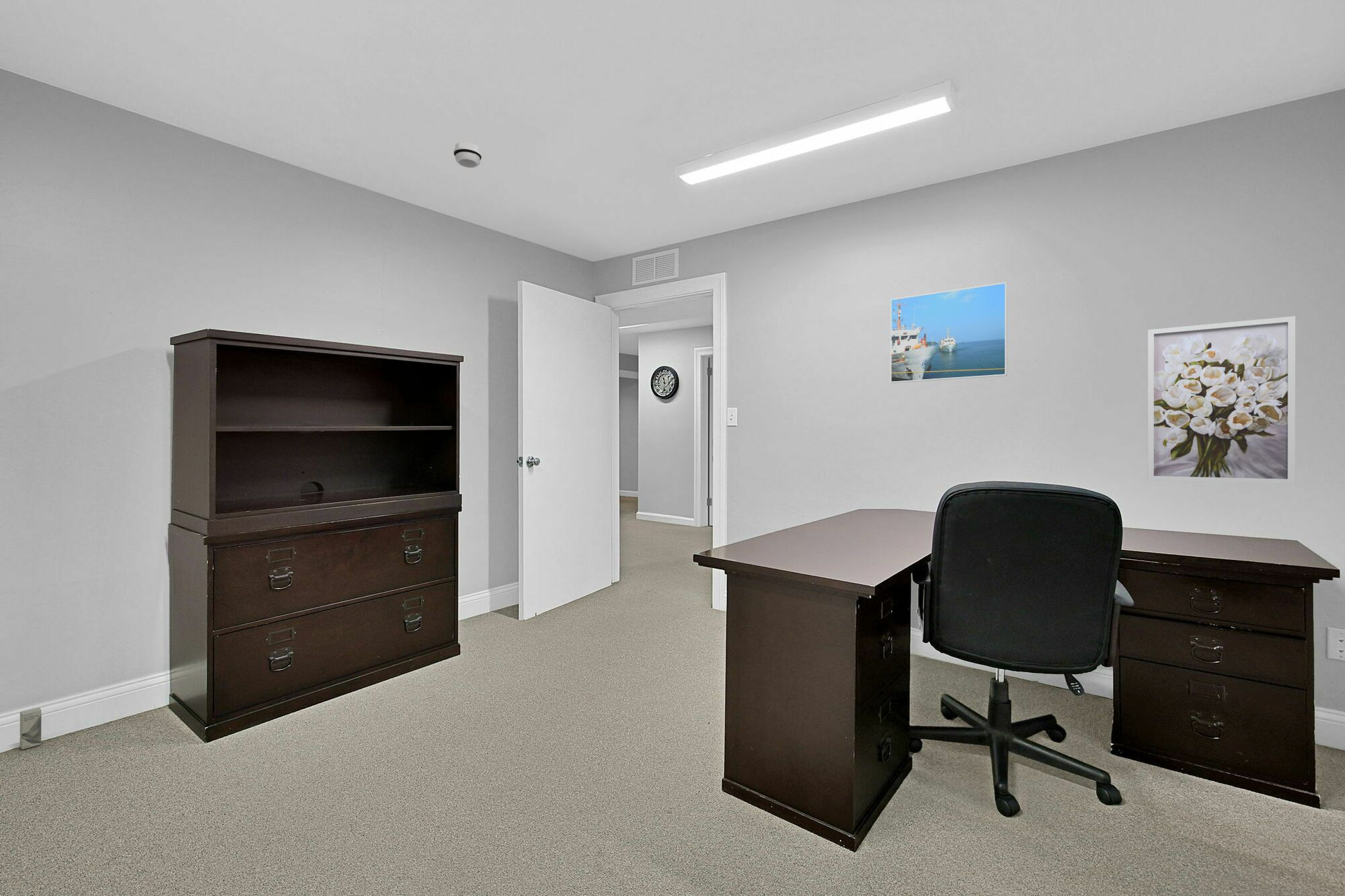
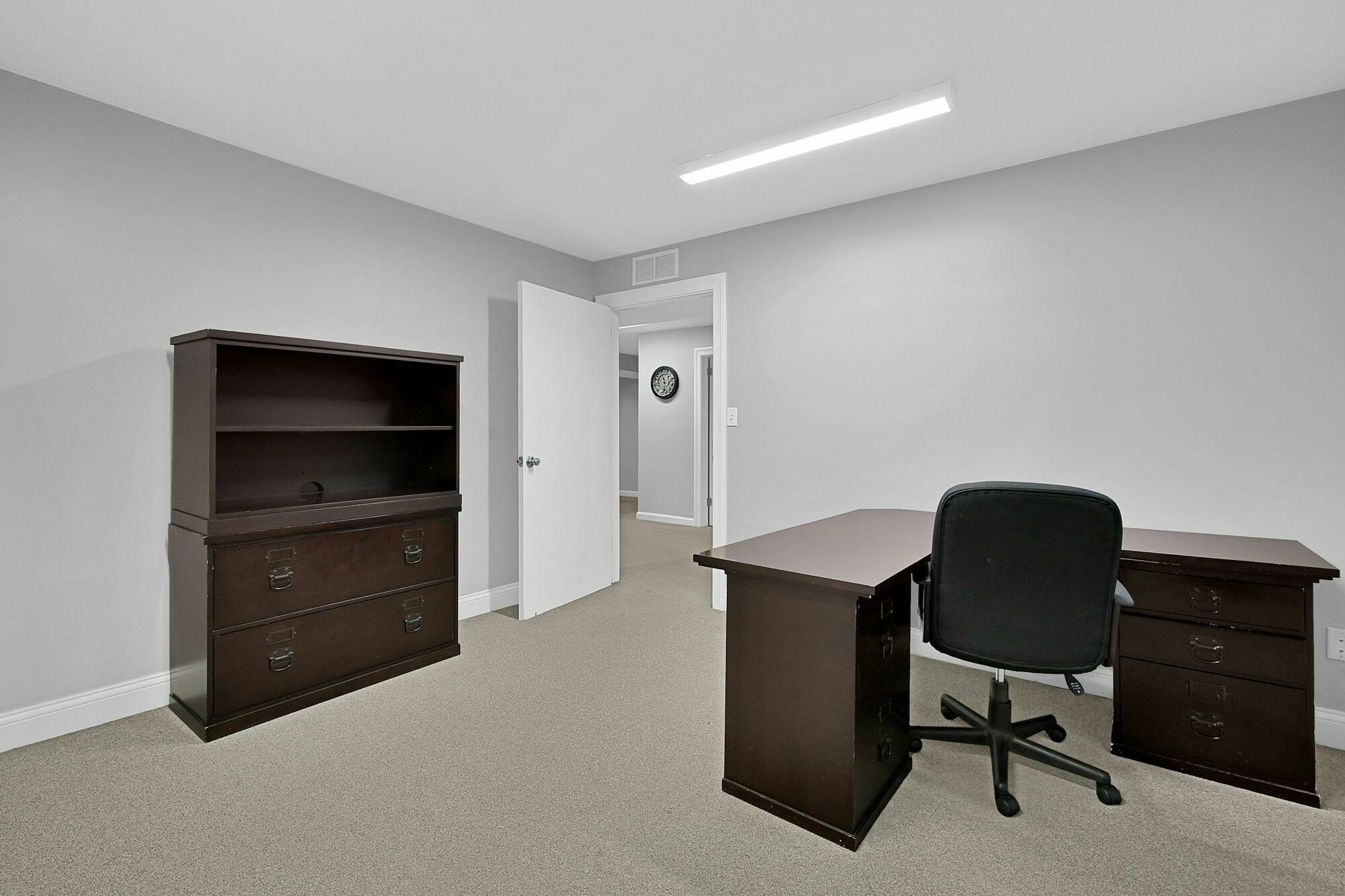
- wall art [1147,316,1296,485]
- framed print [890,282,1007,384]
- smoke detector [453,142,482,169]
- box [19,707,42,750]
